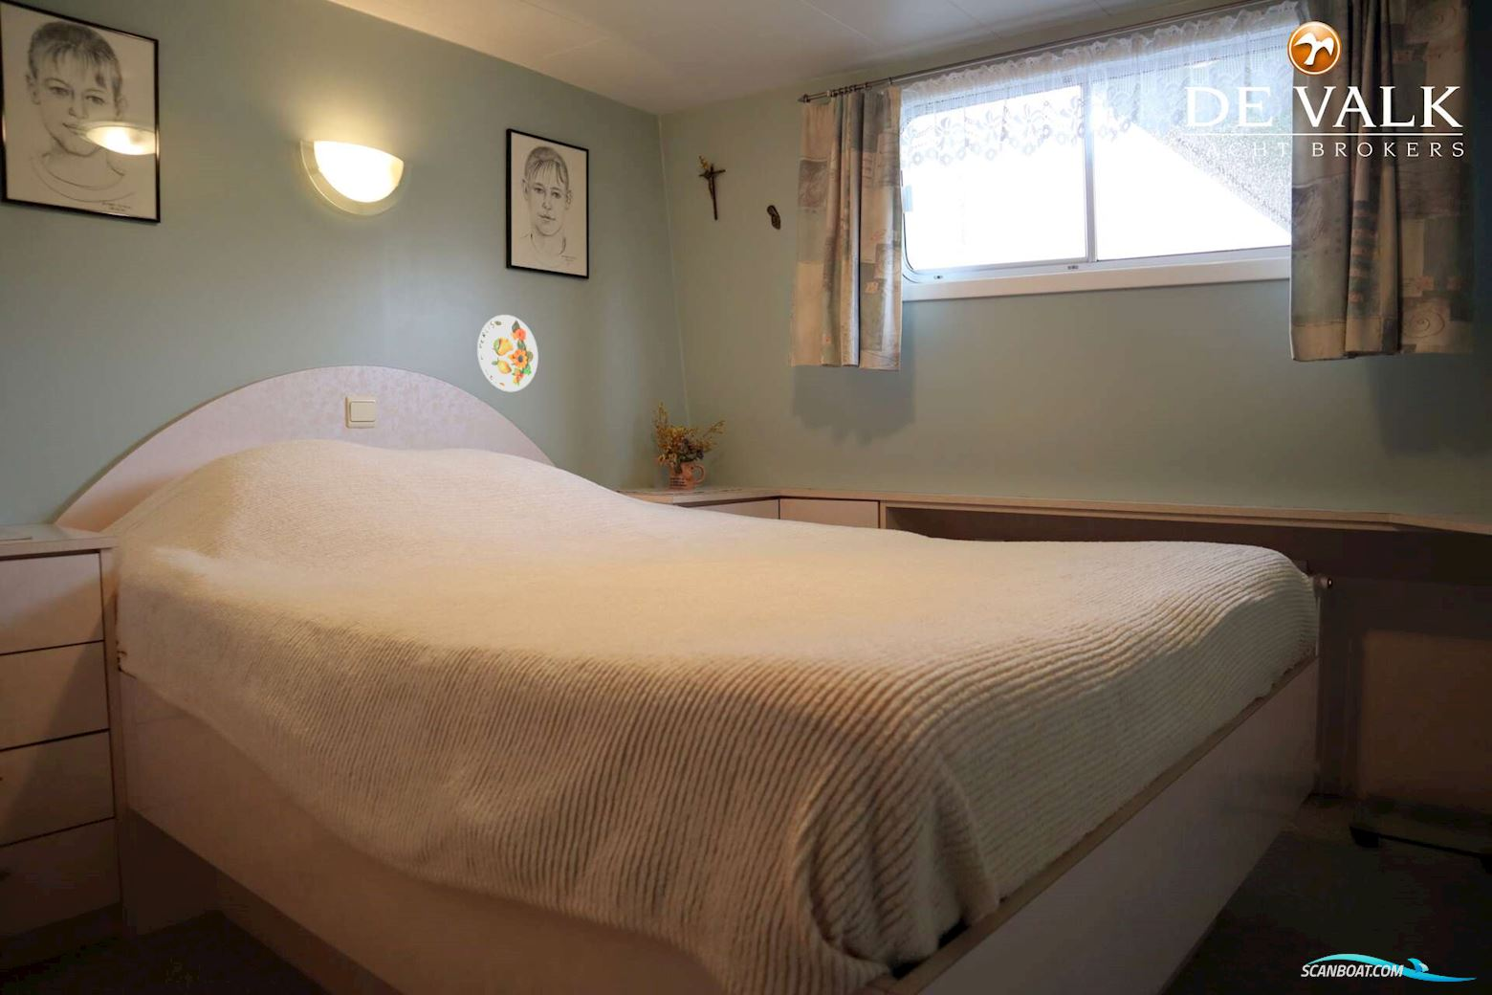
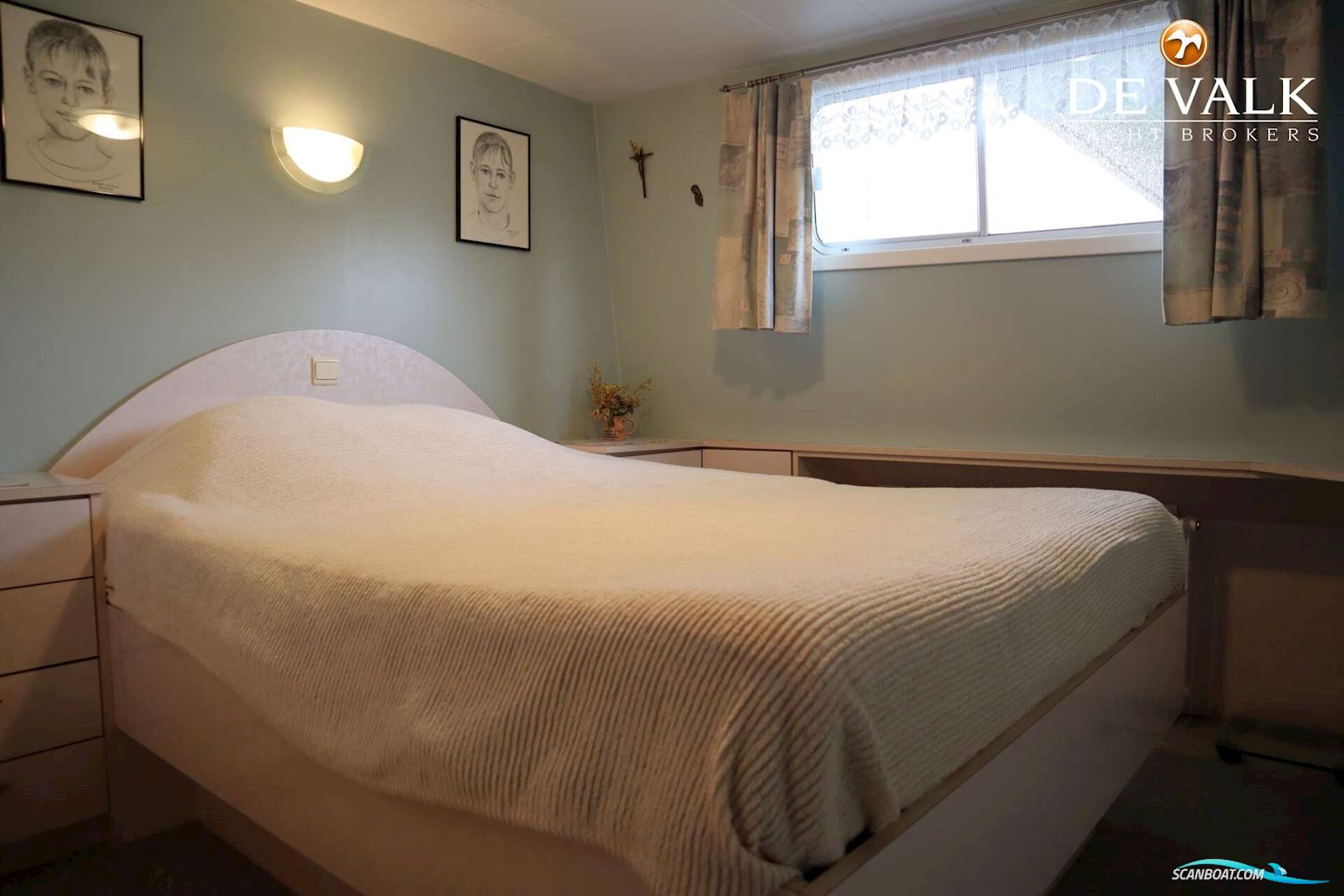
- decorative plate [476,314,540,392]
